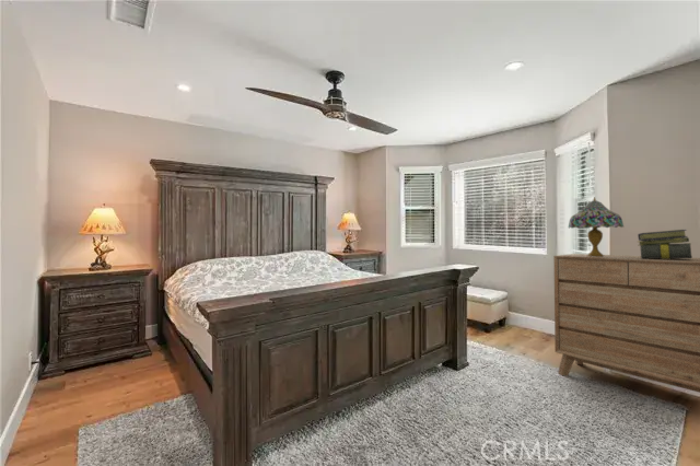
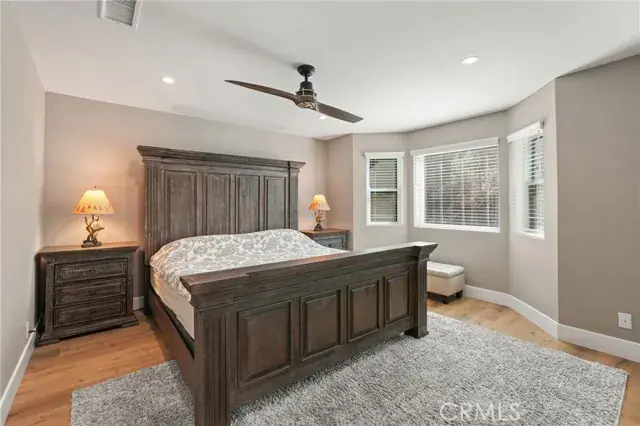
- dresser [552,253,700,394]
- stack of books [637,229,693,259]
- table lamp [568,196,625,257]
